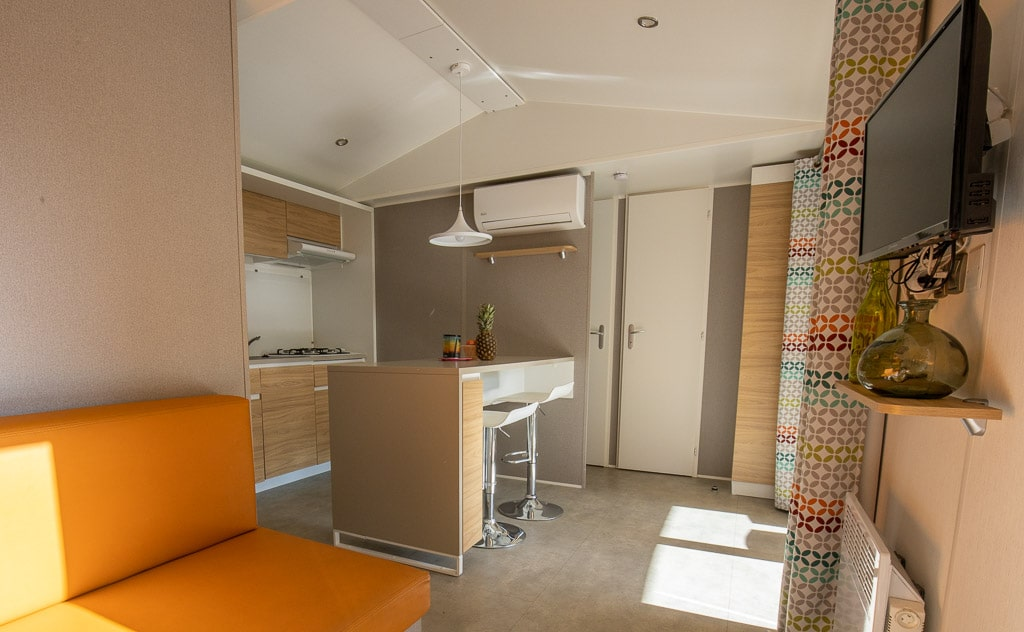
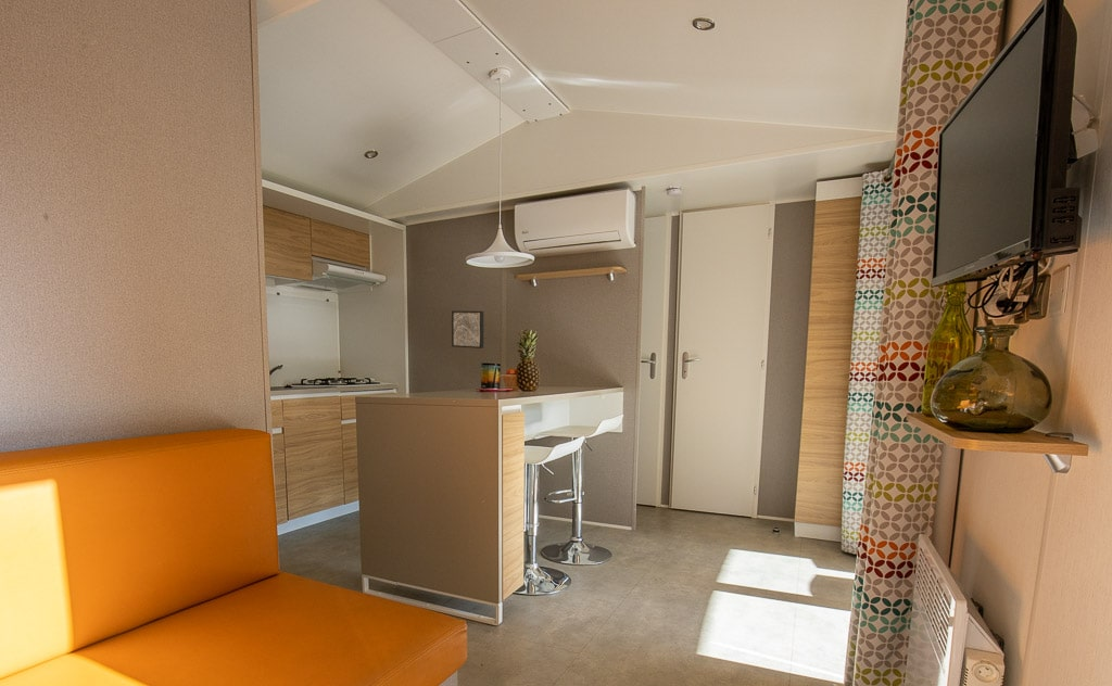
+ wall art [451,309,484,350]
